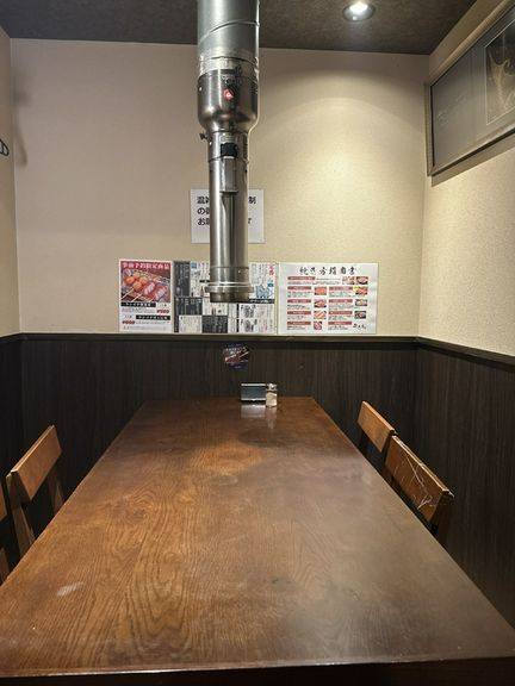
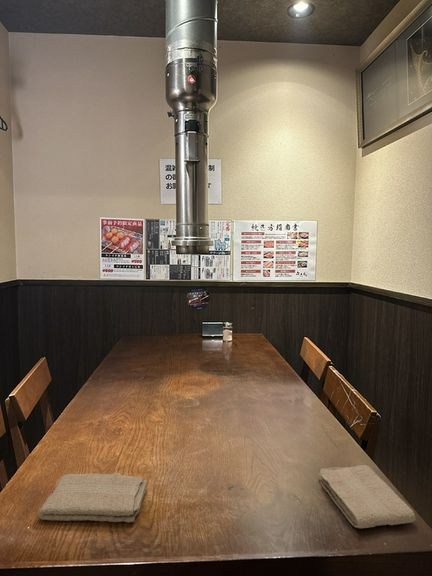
+ washcloth [317,464,417,529]
+ washcloth [38,472,148,524]
